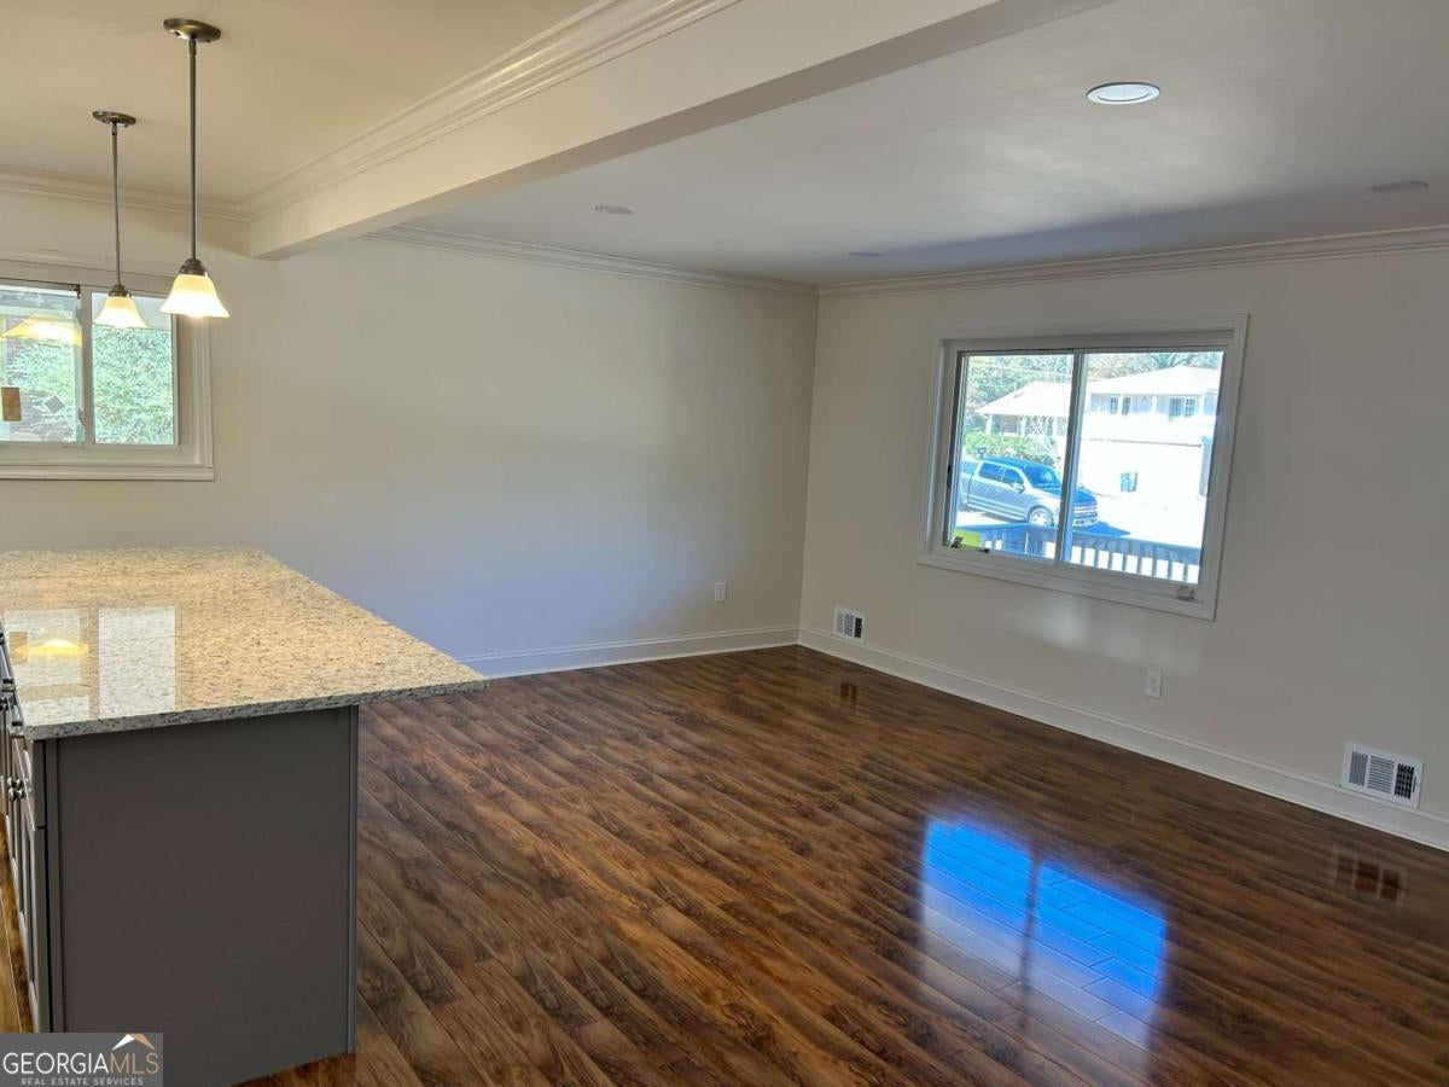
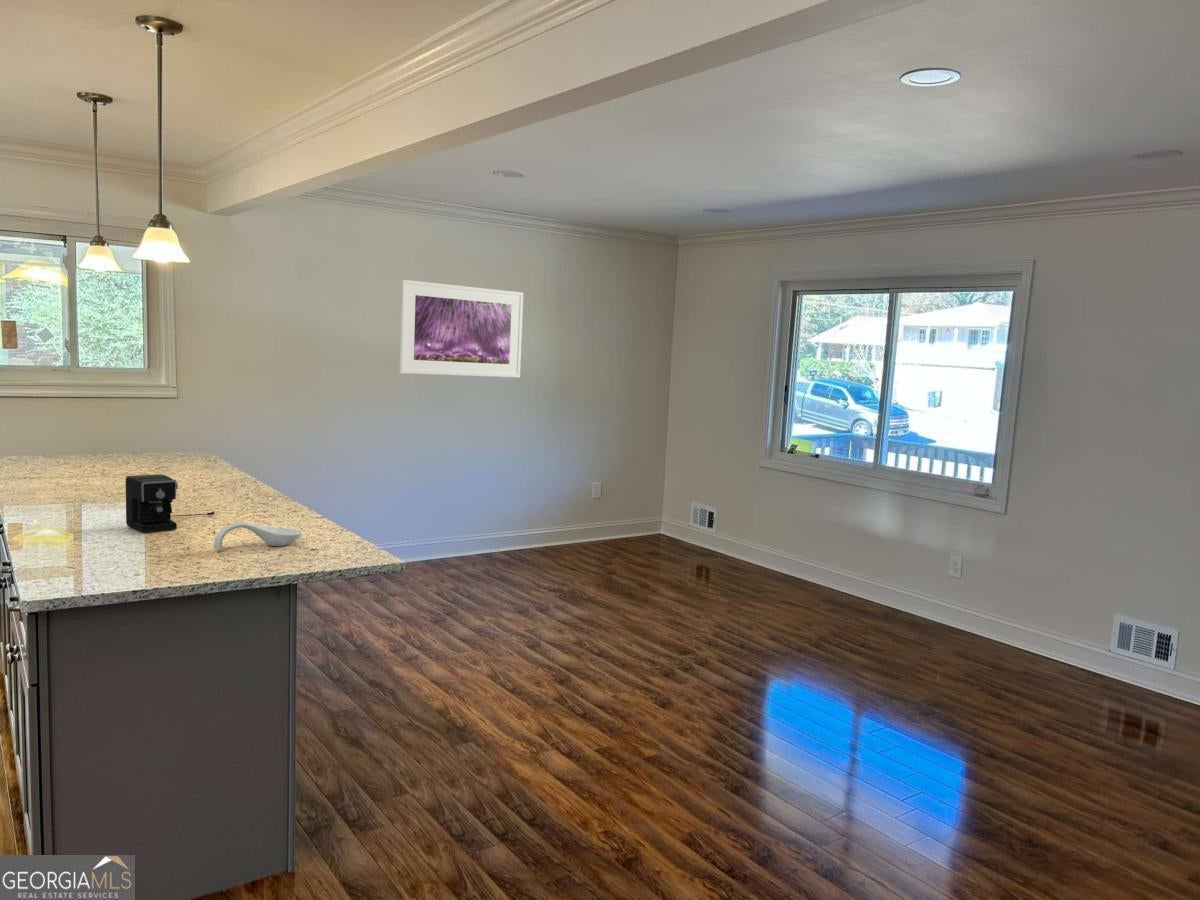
+ coffee maker [125,473,215,533]
+ spoon rest [213,521,303,551]
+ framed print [398,279,524,379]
